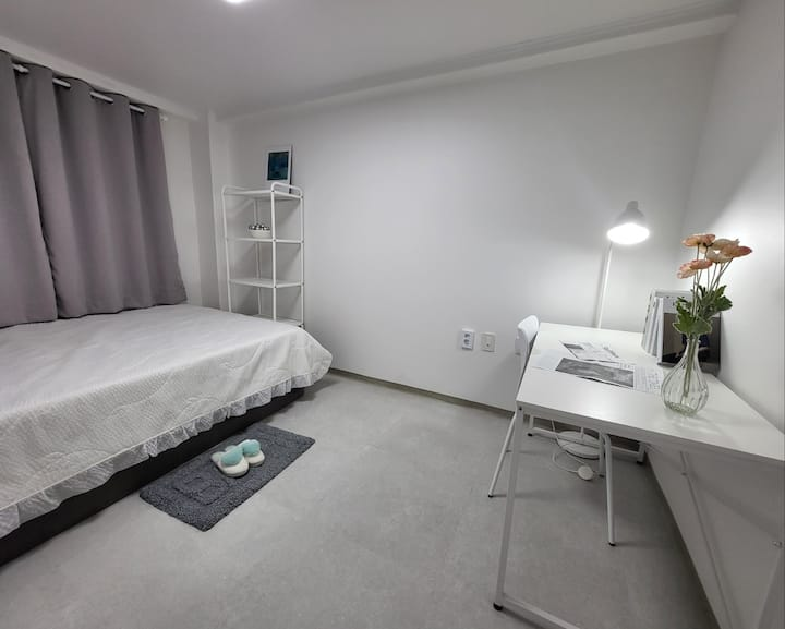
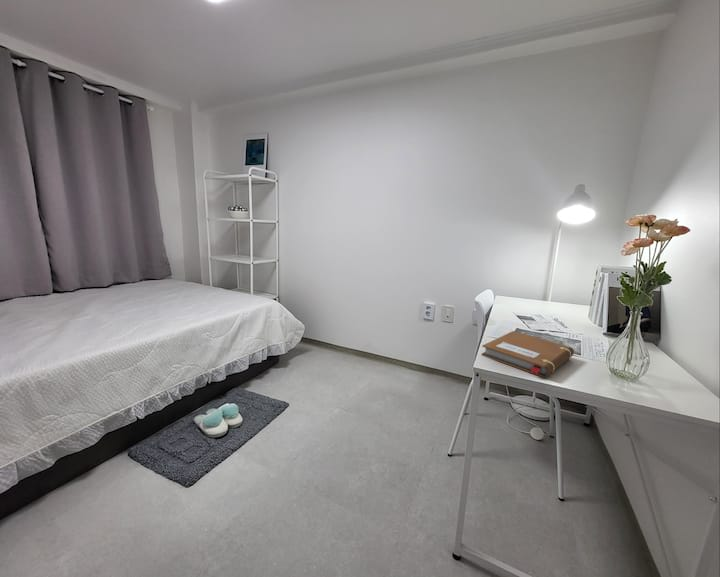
+ notebook [480,330,575,378]
